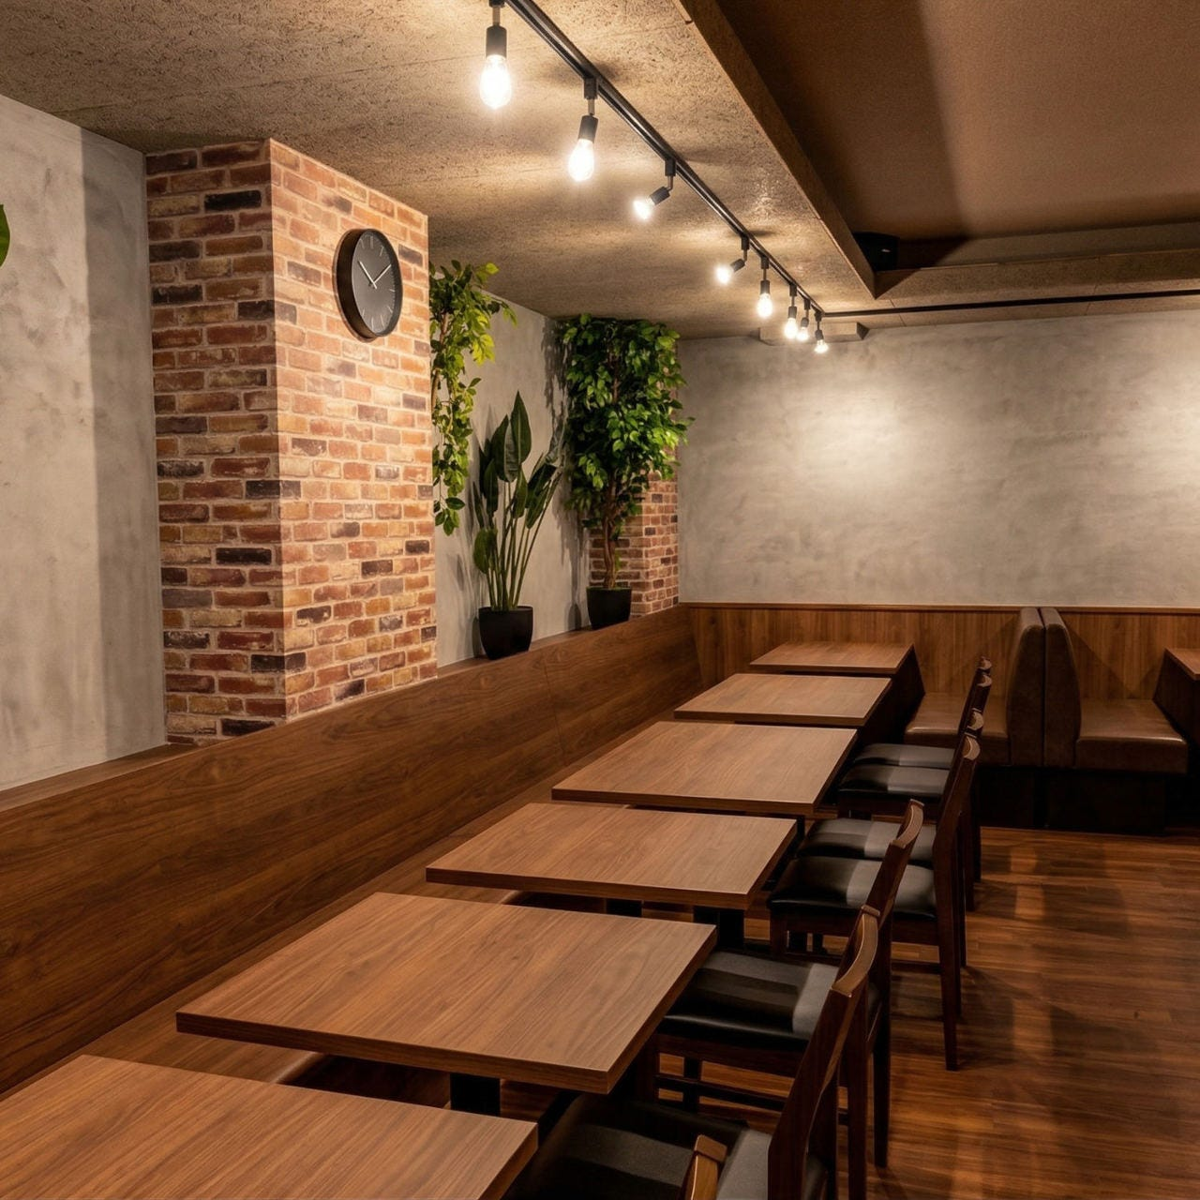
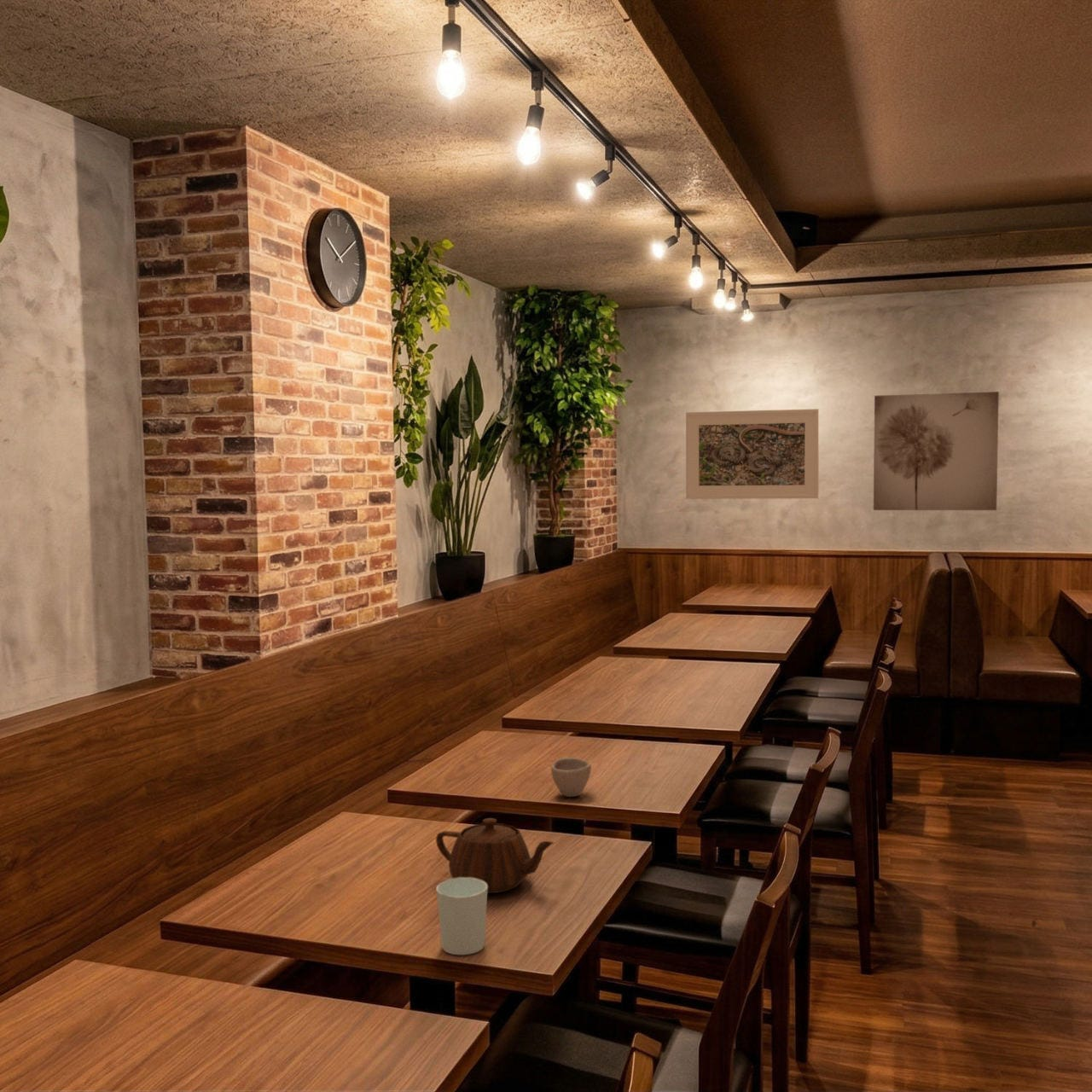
+ teapot [435,817,555,894]
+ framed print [685,408,820,500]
+ cup [435,877,488,956]
+ wall art [873,391,1000,511]
+ cup [550,757,592,798]
